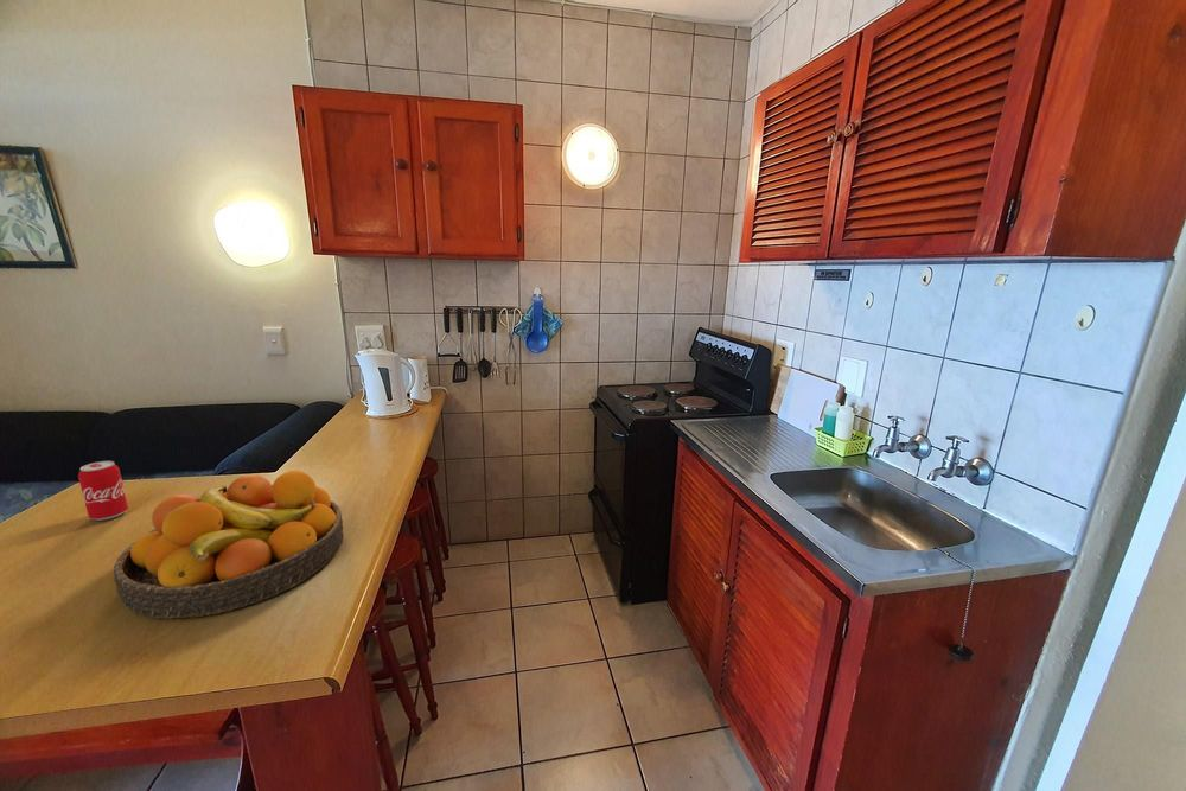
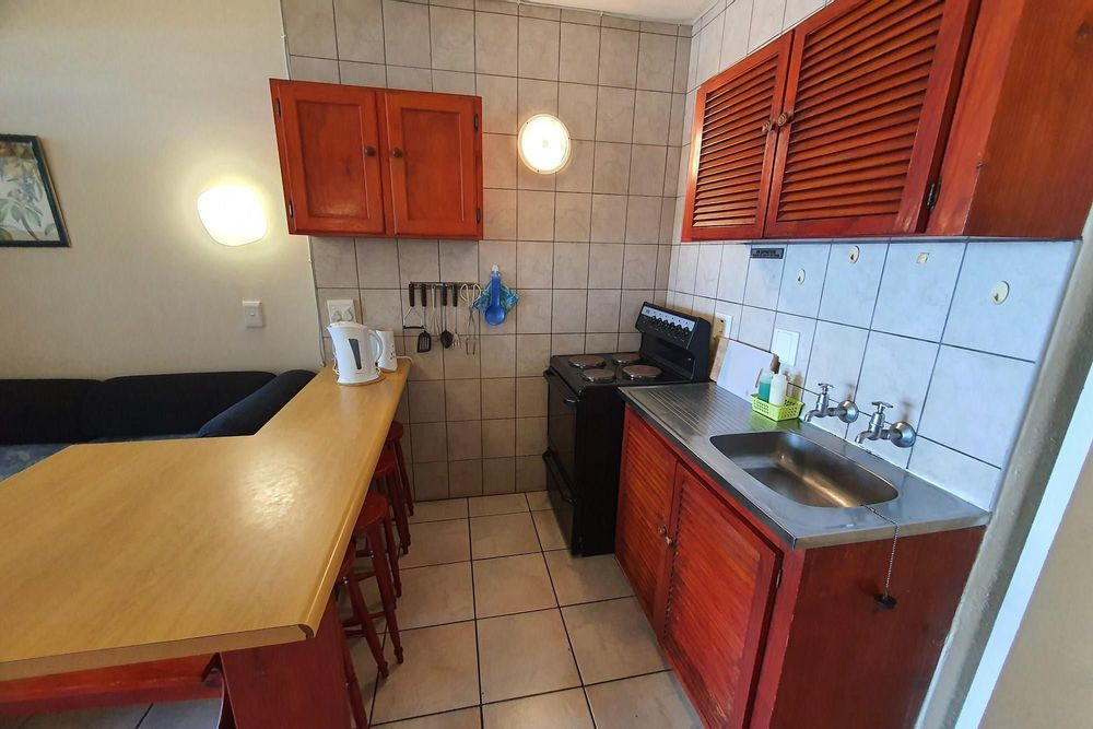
- fruit bowl [113,470,344,620]
- beverage can [77,460,129,522]
